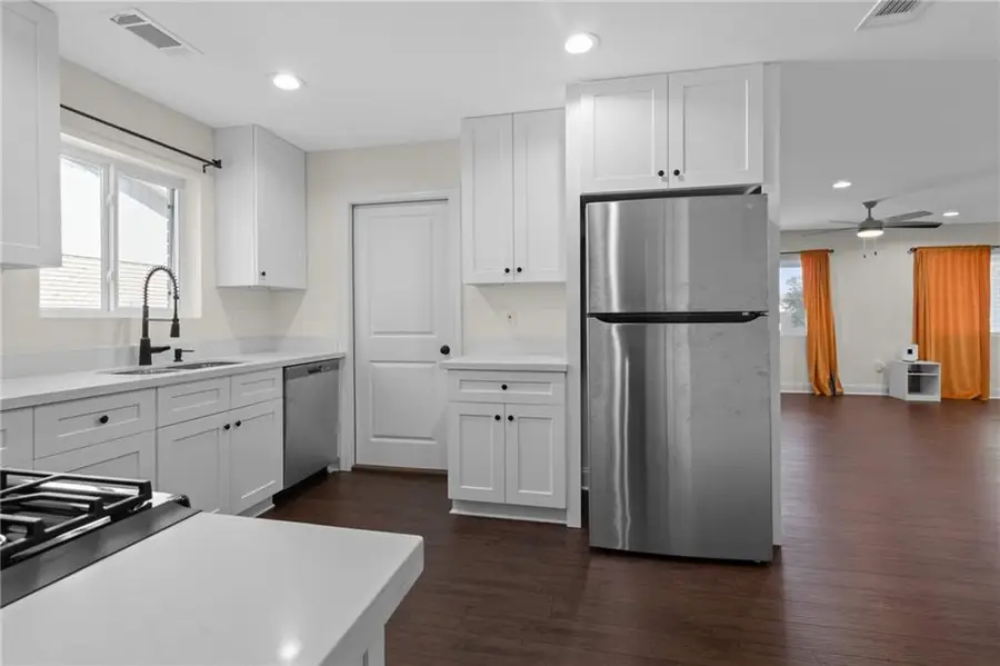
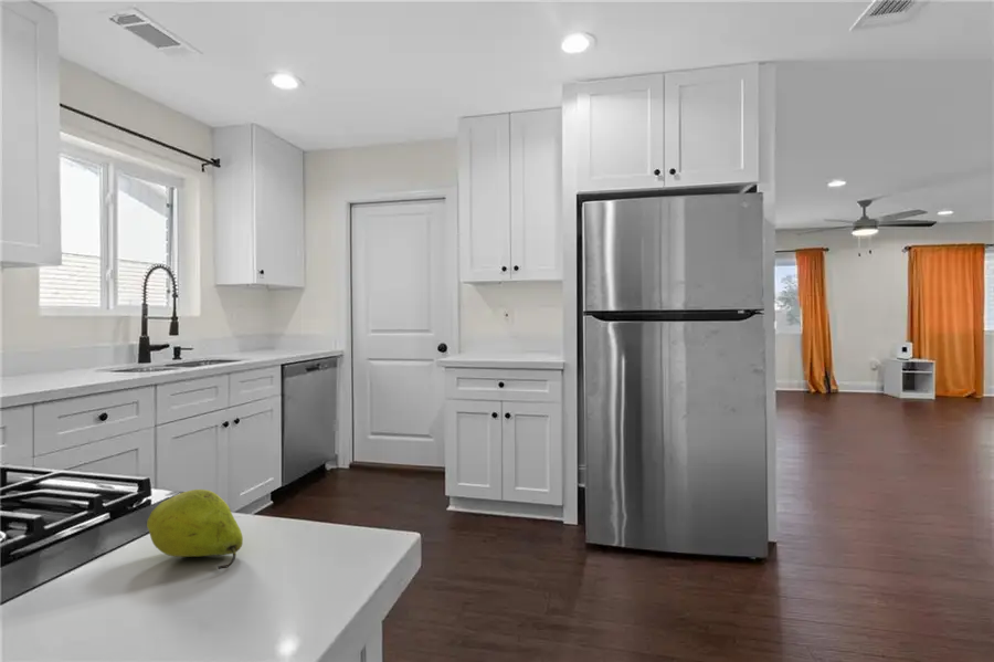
+ fruit [146,488,244,570]
